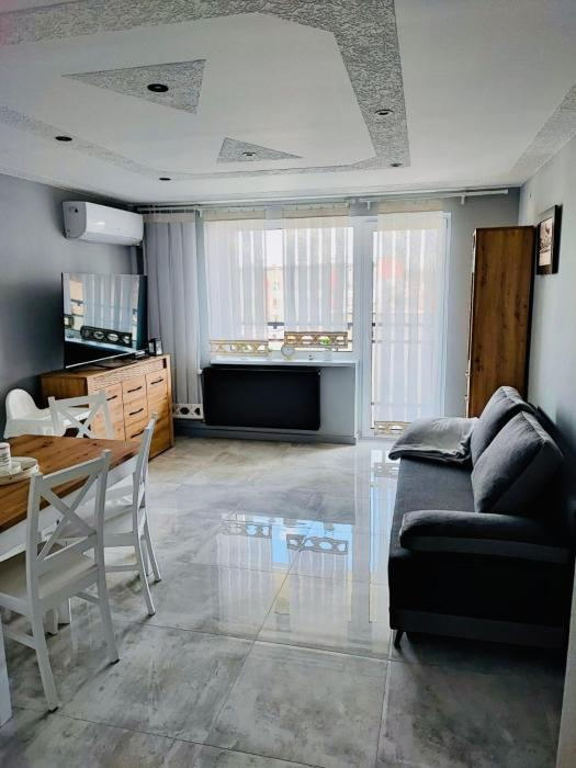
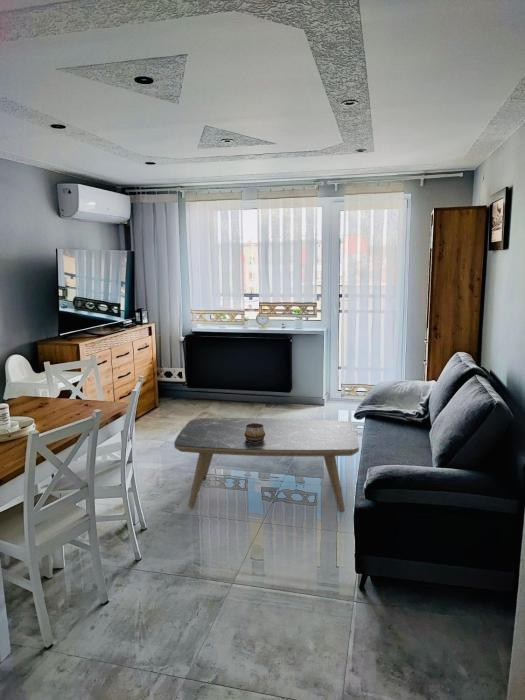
+ coffee table [173,417,360,512]
+ decorative bowl [244,423,266,442]
